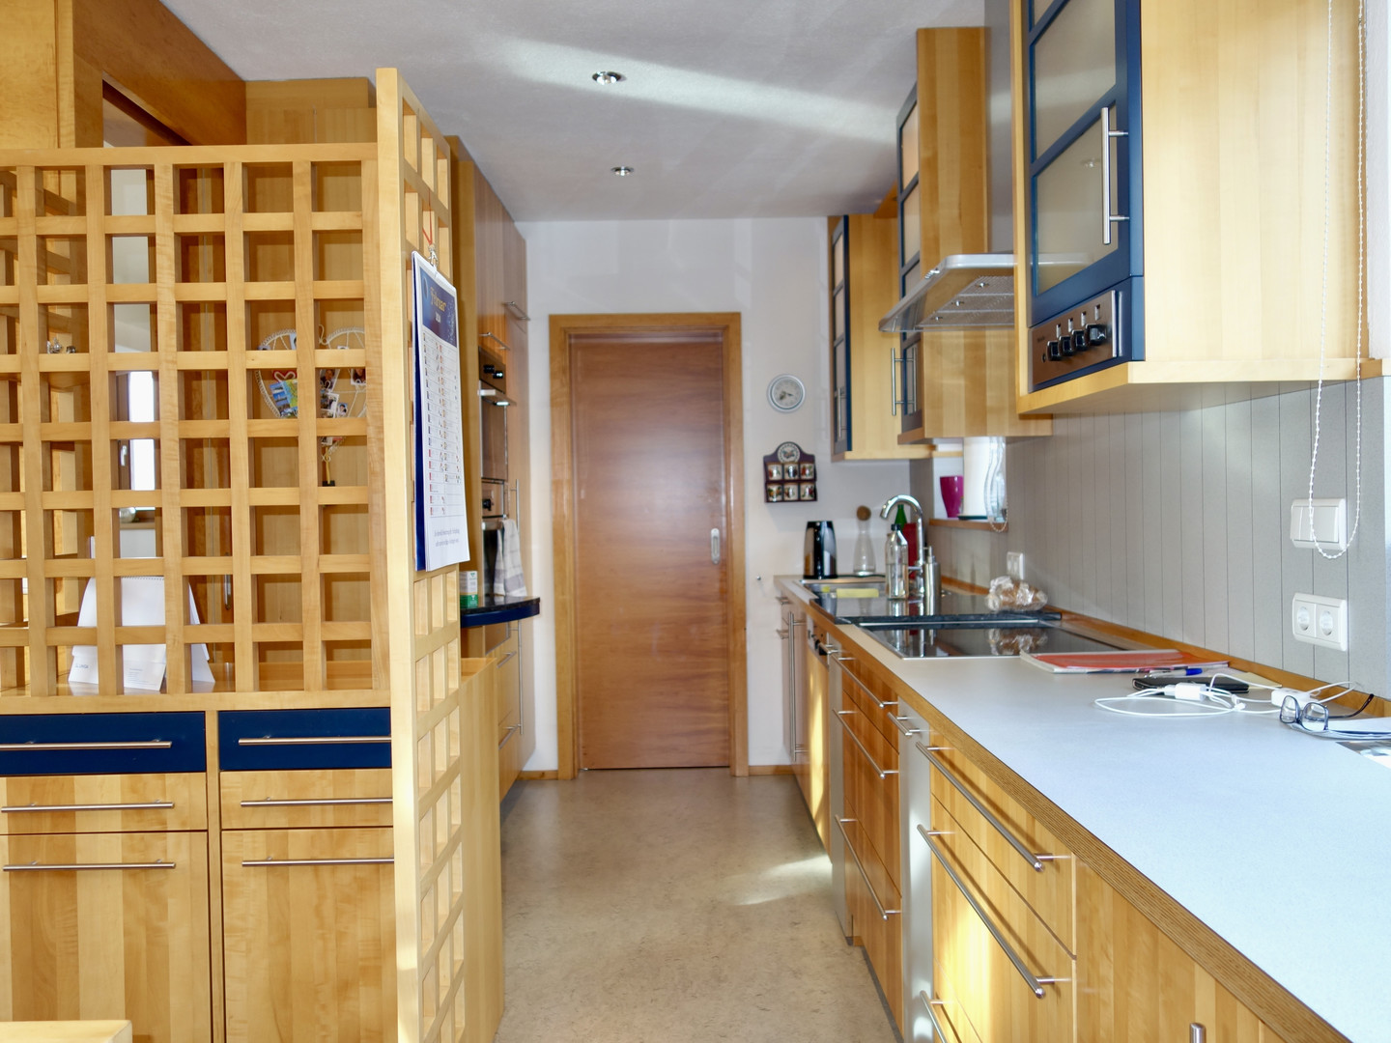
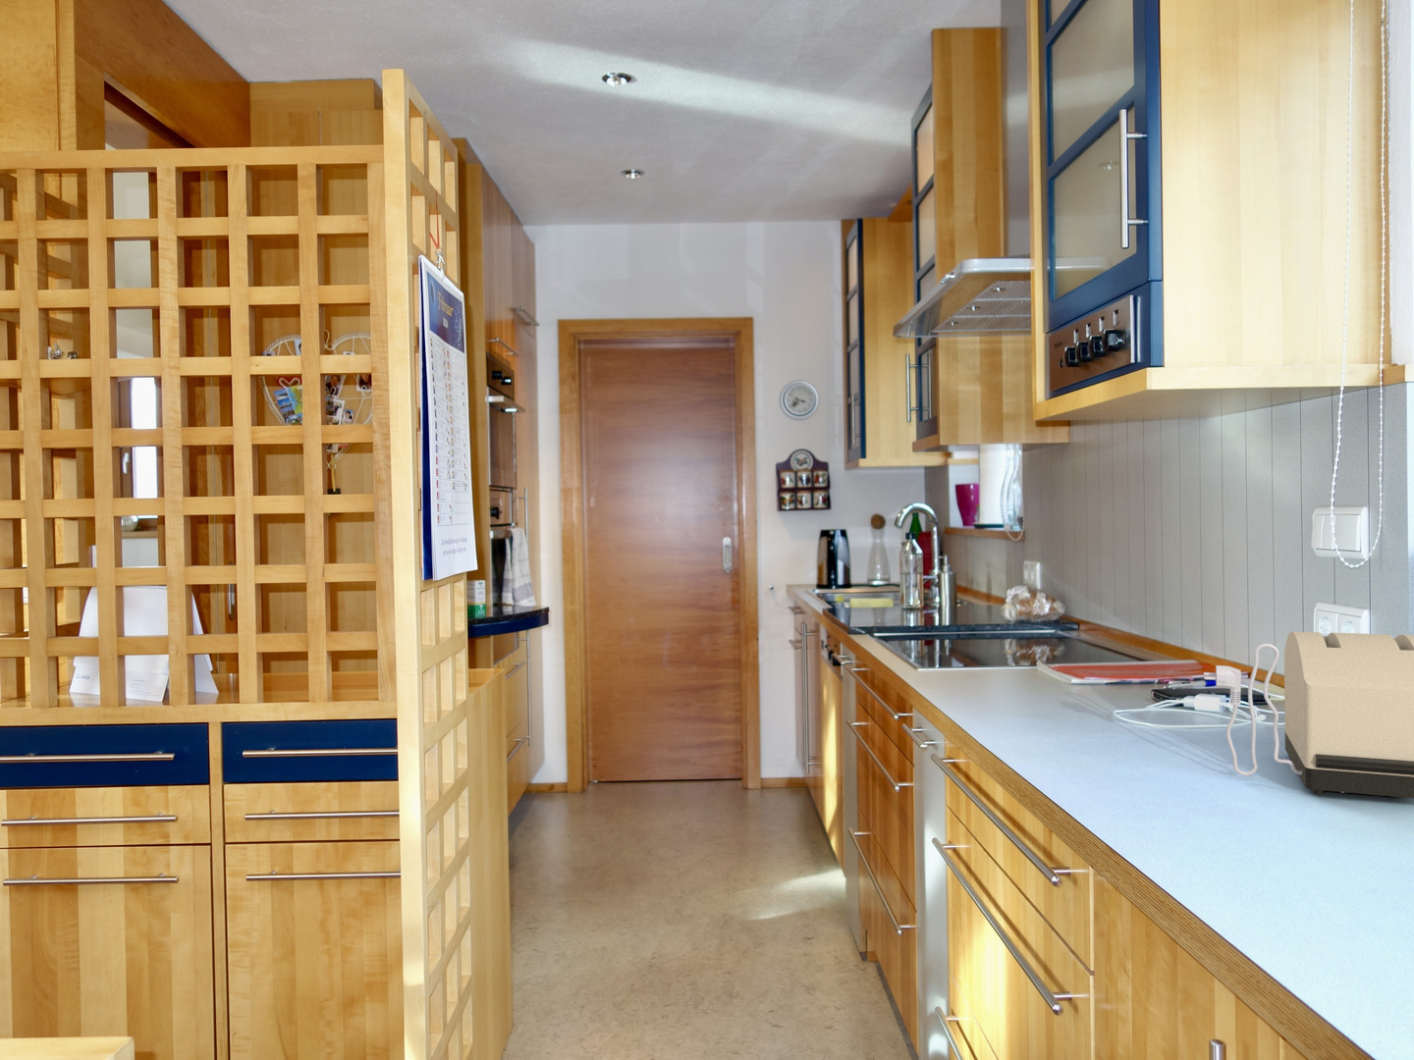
+ toaster [1202,630,1414,799]
